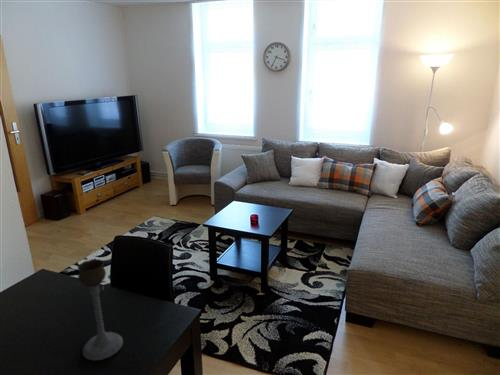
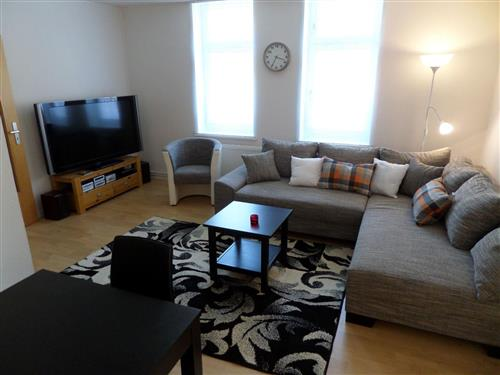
- candle holder [77,258,124,362]
